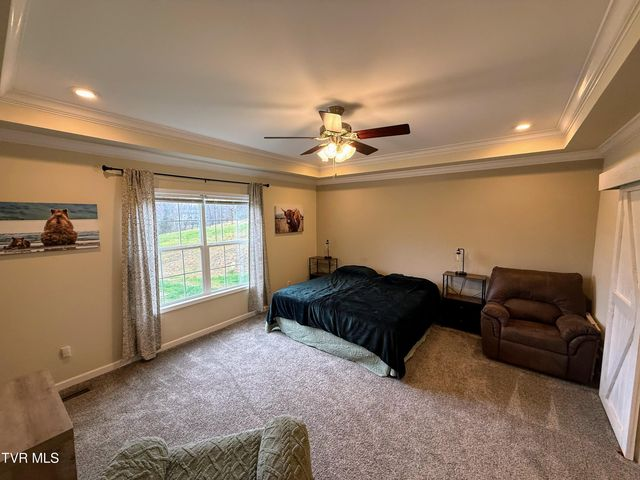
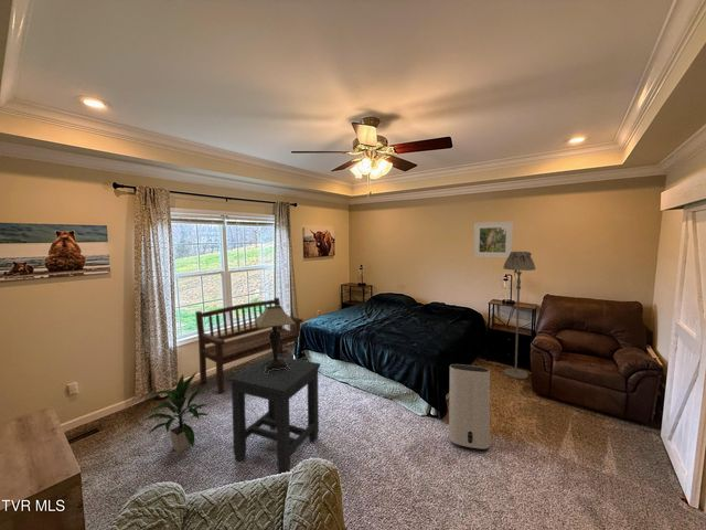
+ air purifier [448,363,491,451]
+ side table [227,354,321,475]
+ indoor plant [142,370,210,454]
+ bench [194,297,304,394]
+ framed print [472,220,514,259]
+ floor lamp [502,251,536,380]
+ table lamp [256,305,296,373]
